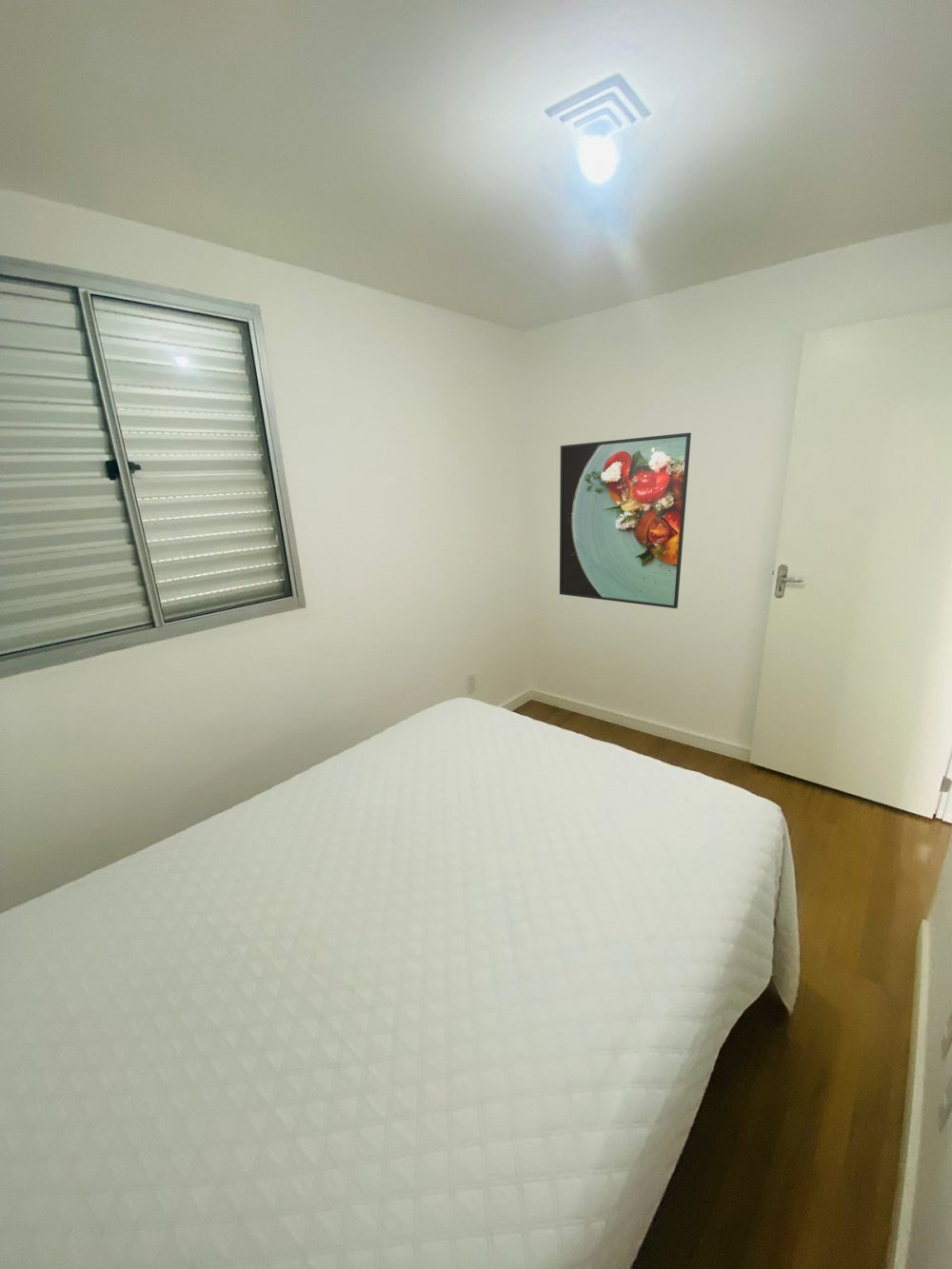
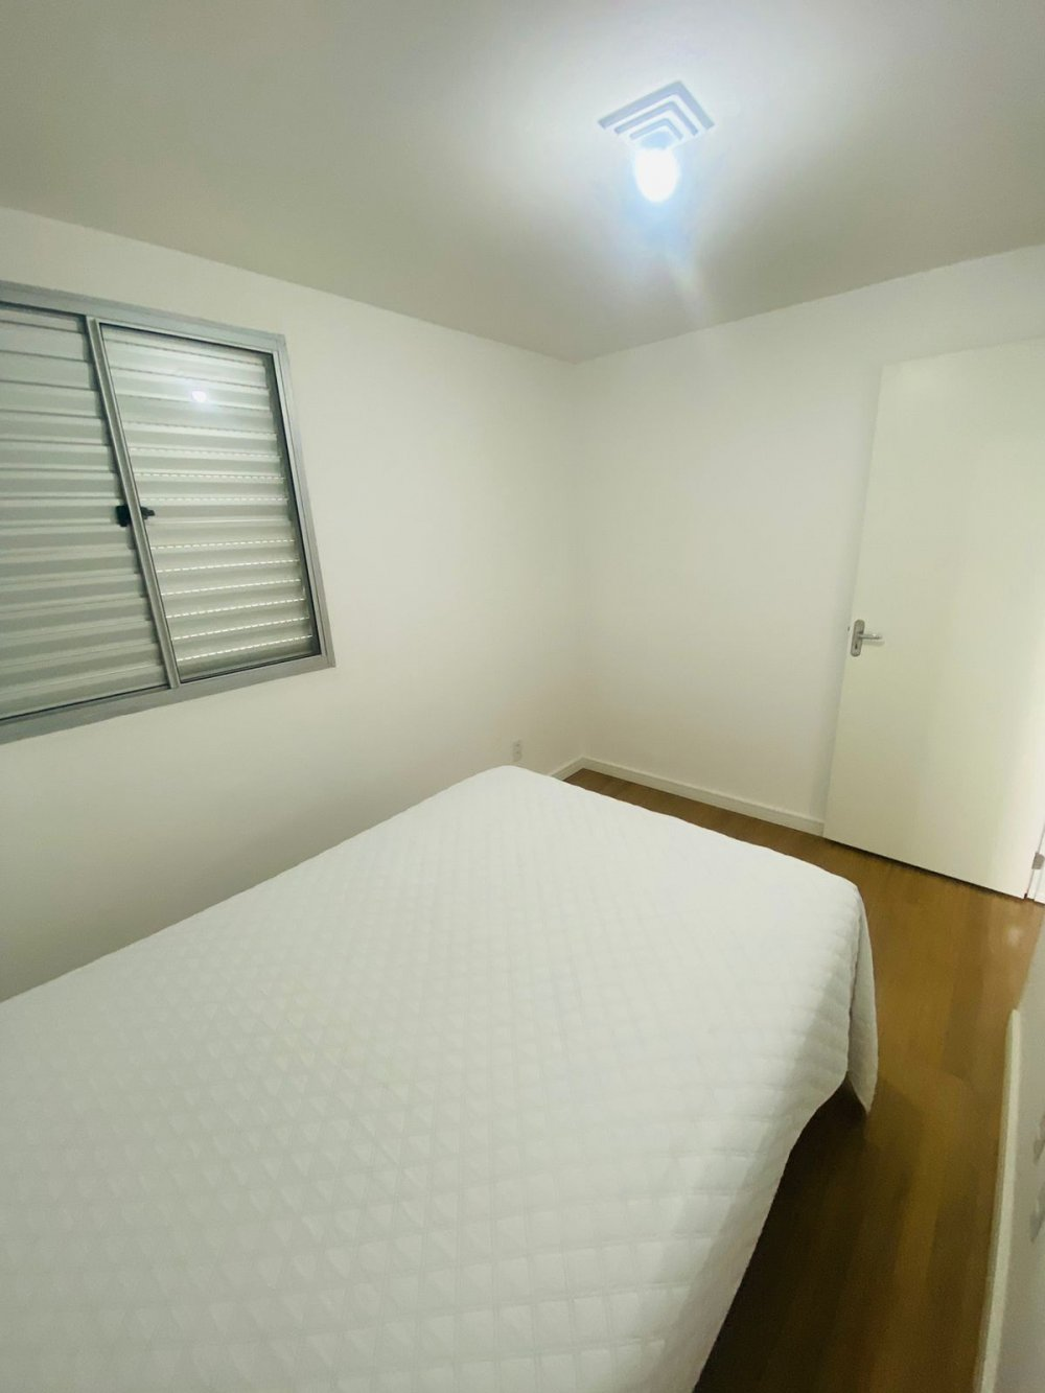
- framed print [559,432,692,609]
